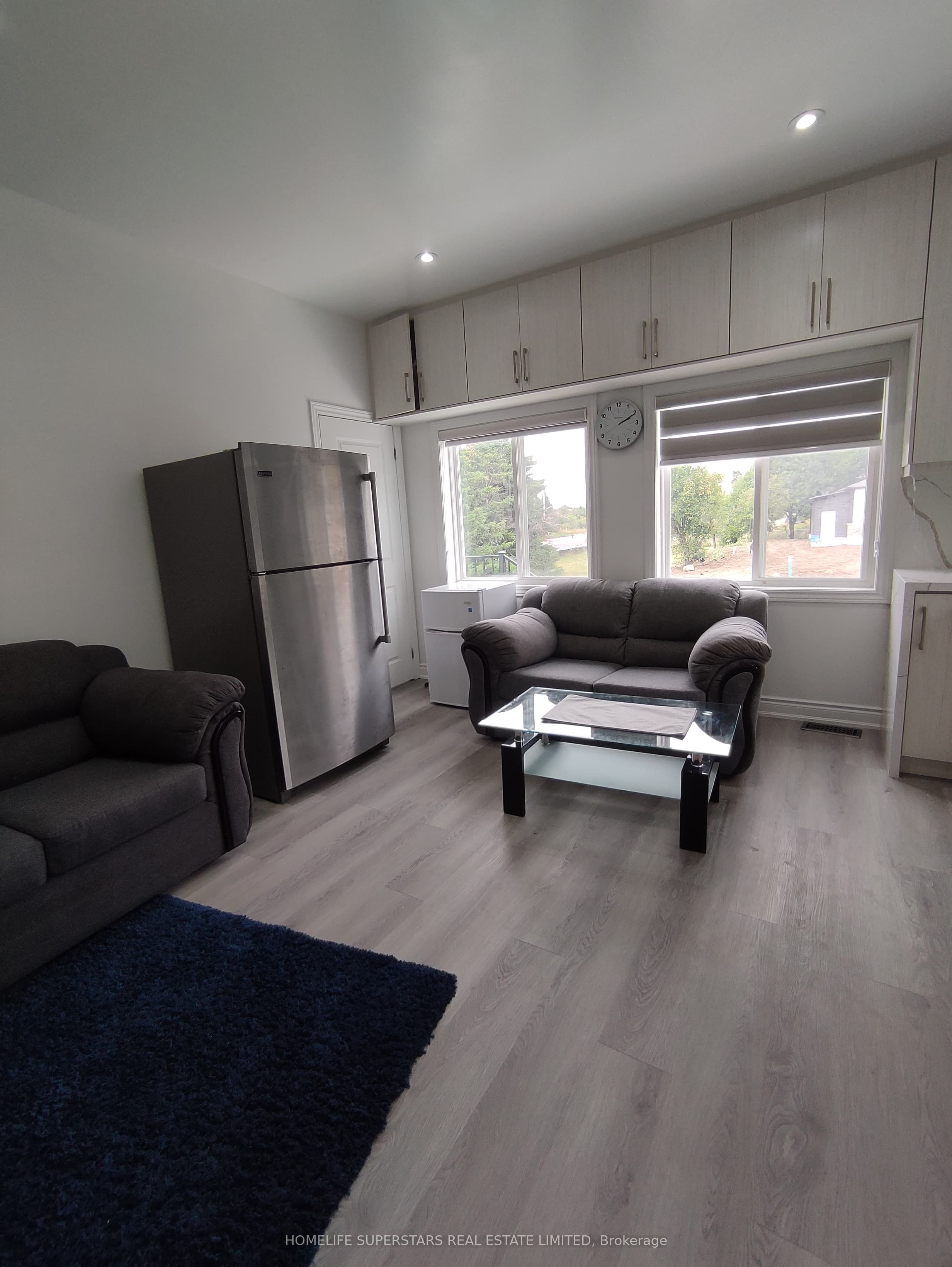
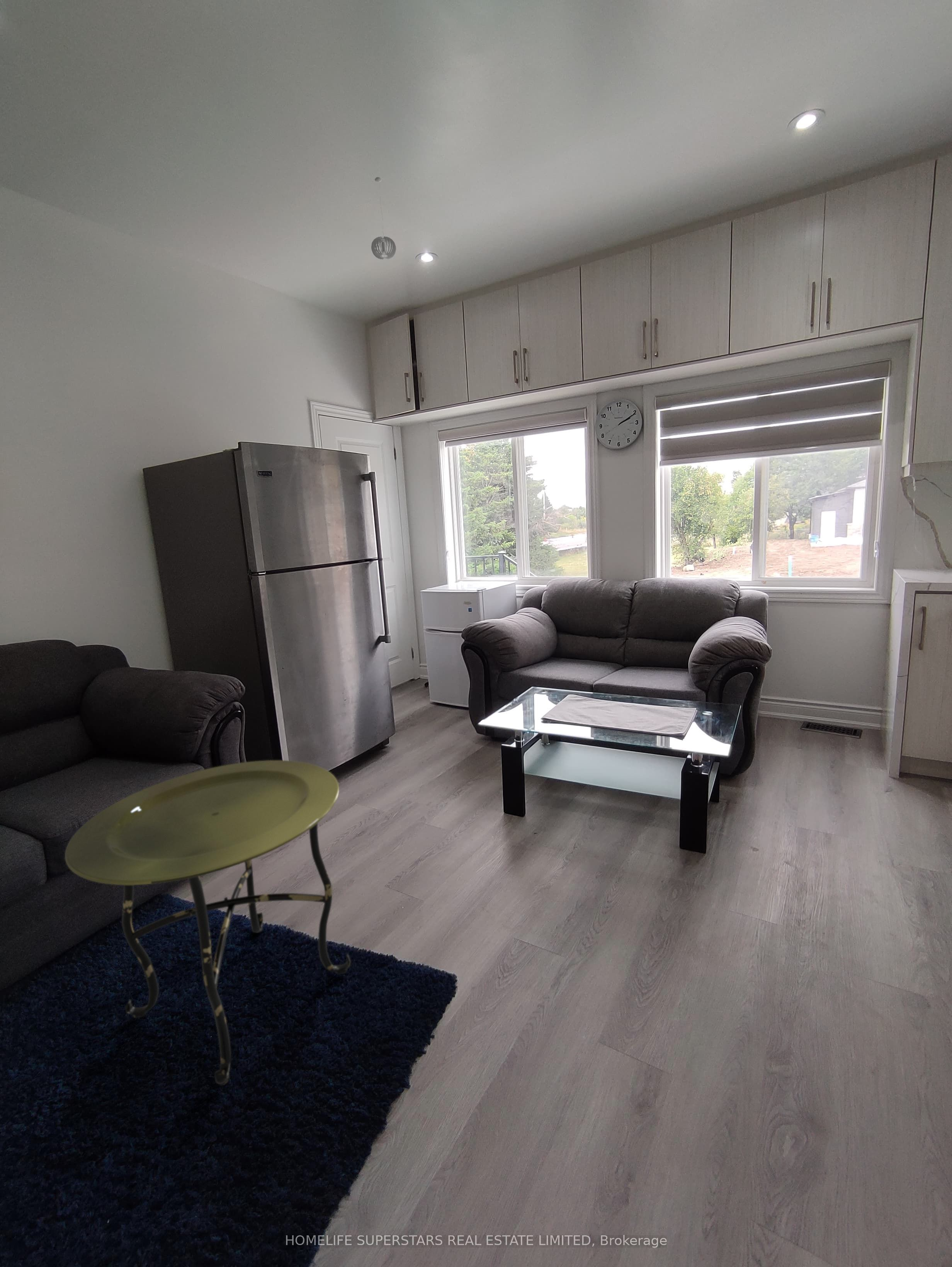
+ pendant light [371,177,396,260]
+ side table [65,760,351,1085]
